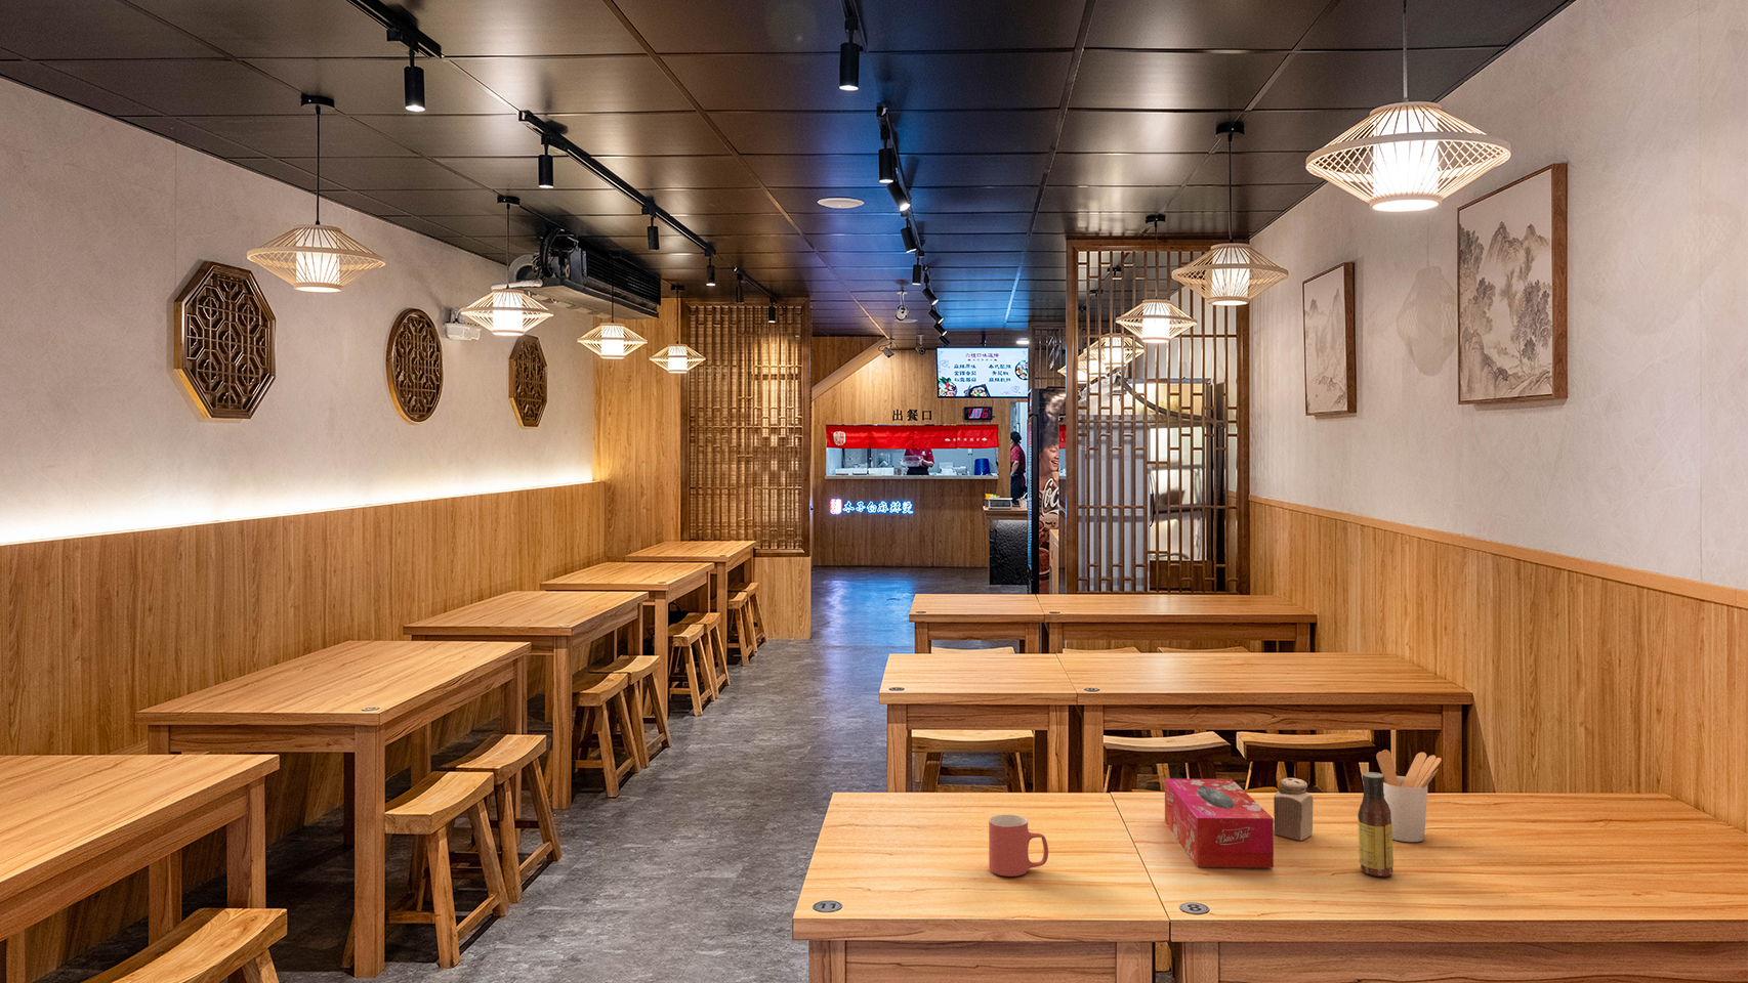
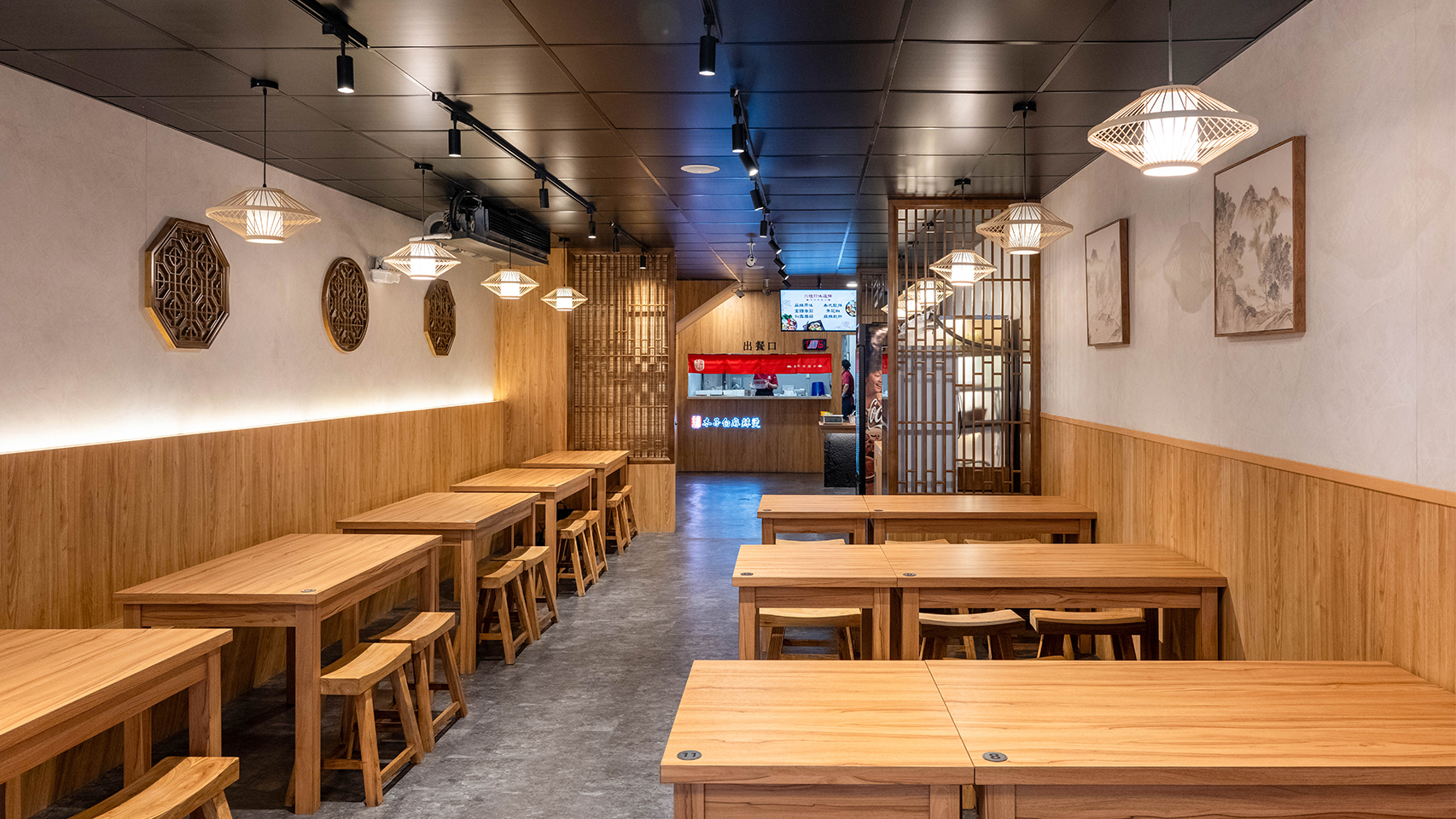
- mug [988,814,1049,877]
- utensil holder [1376,749,1443,843]
- salt shaker [1273,778,1313,840]
- tissue box [1165,778,1275,868]
- sauce bottle [1357,771,1395,877]
